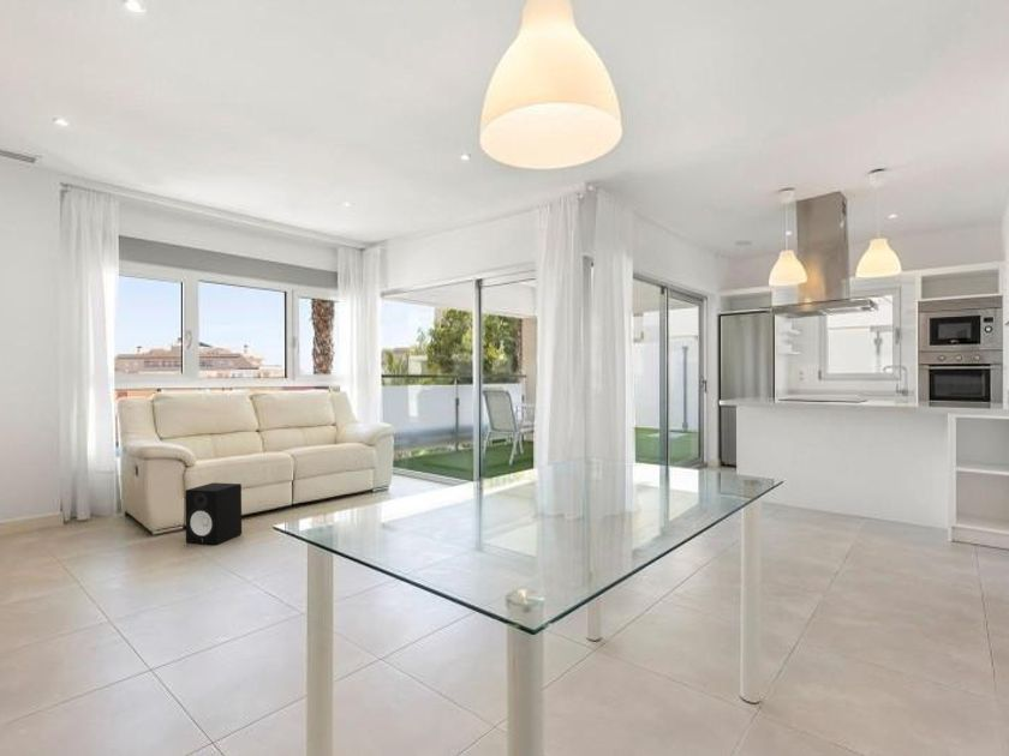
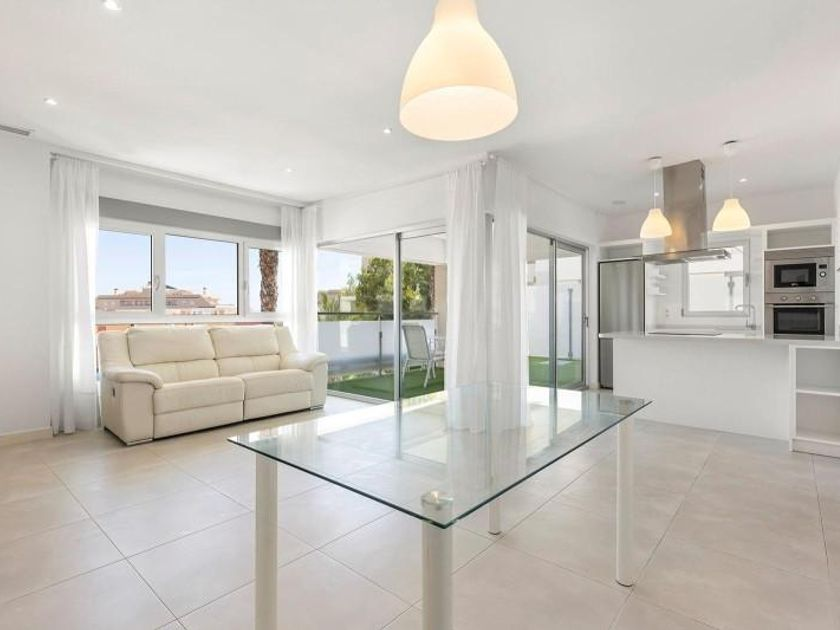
- speaker [184,481,243,546]
